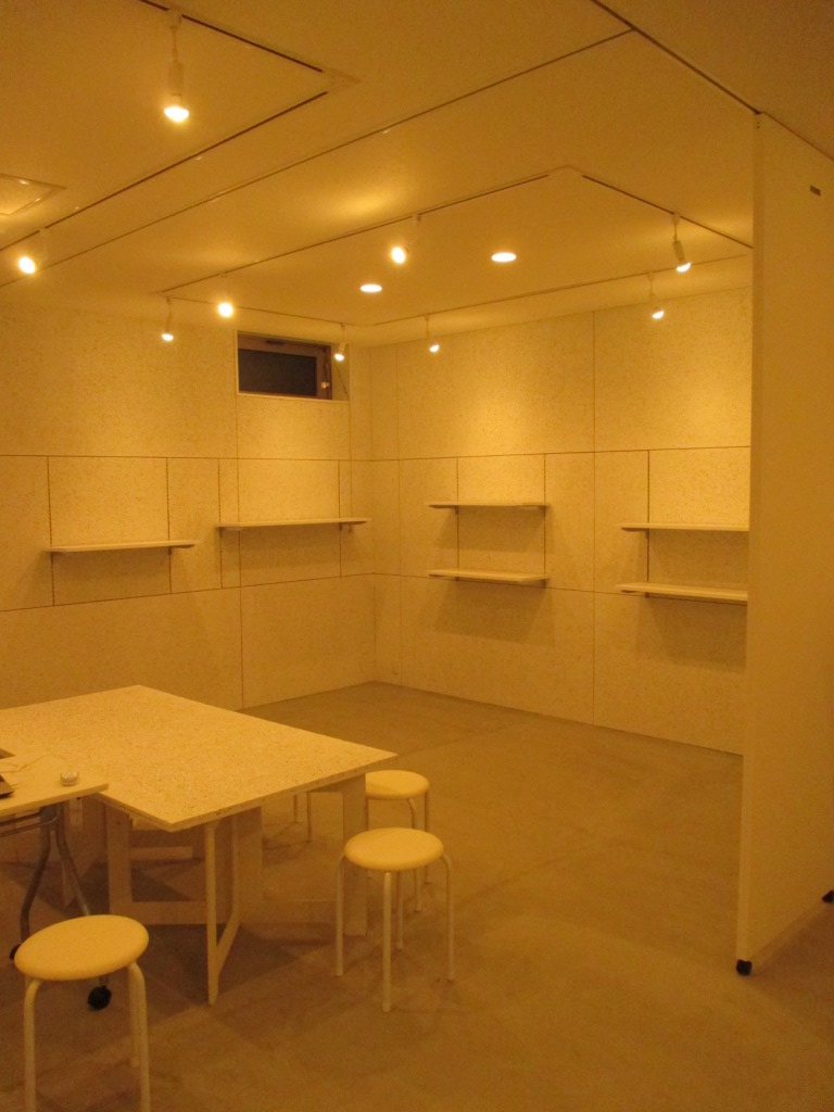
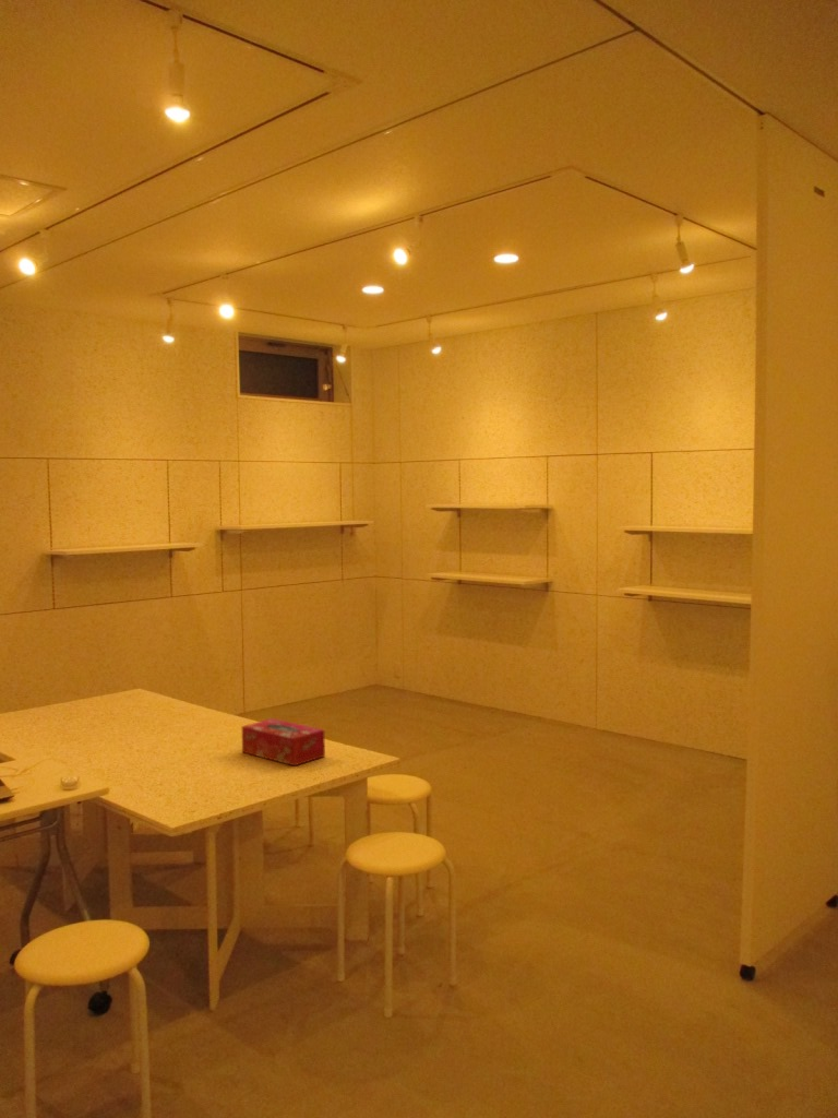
+ tissue box [241,717,326,766]
